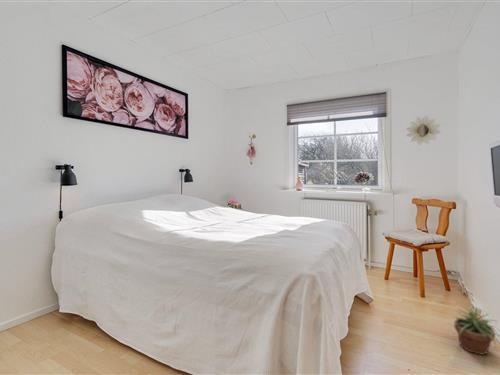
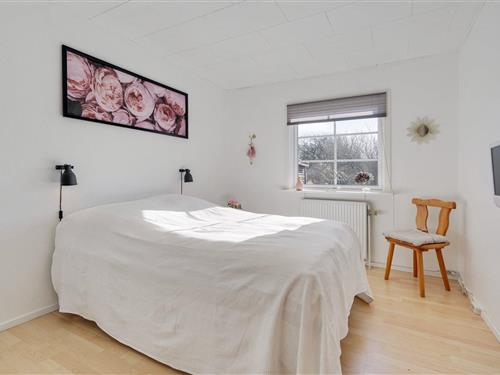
- potted plant [448,305,500,356]
